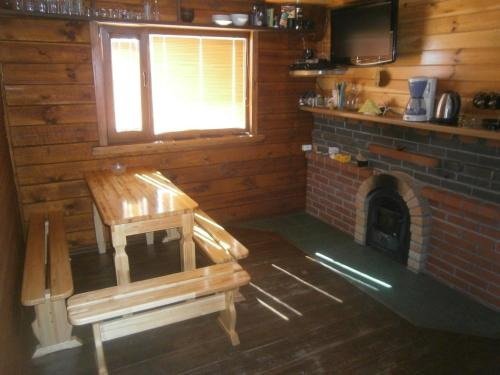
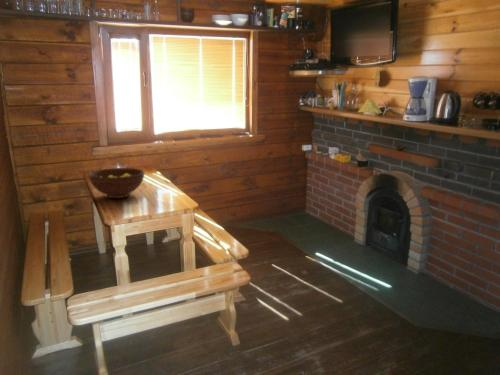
+ fruit bowl [88,167,145,199]
